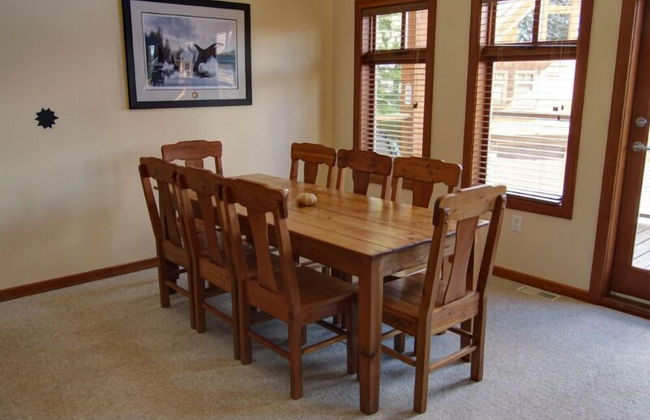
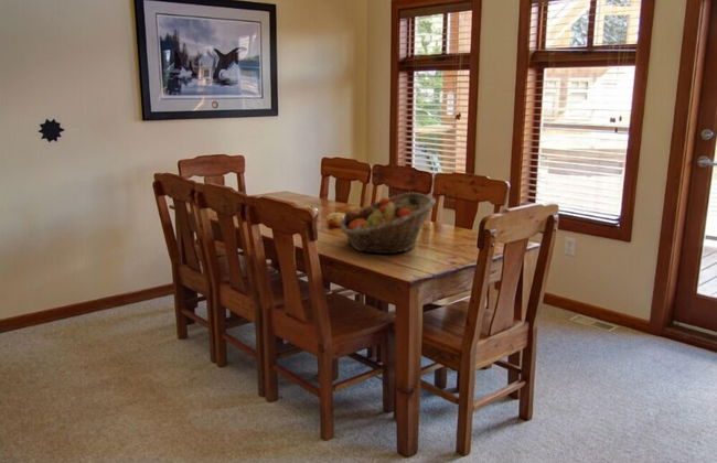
+ fruit basket [340,192,437,256]
